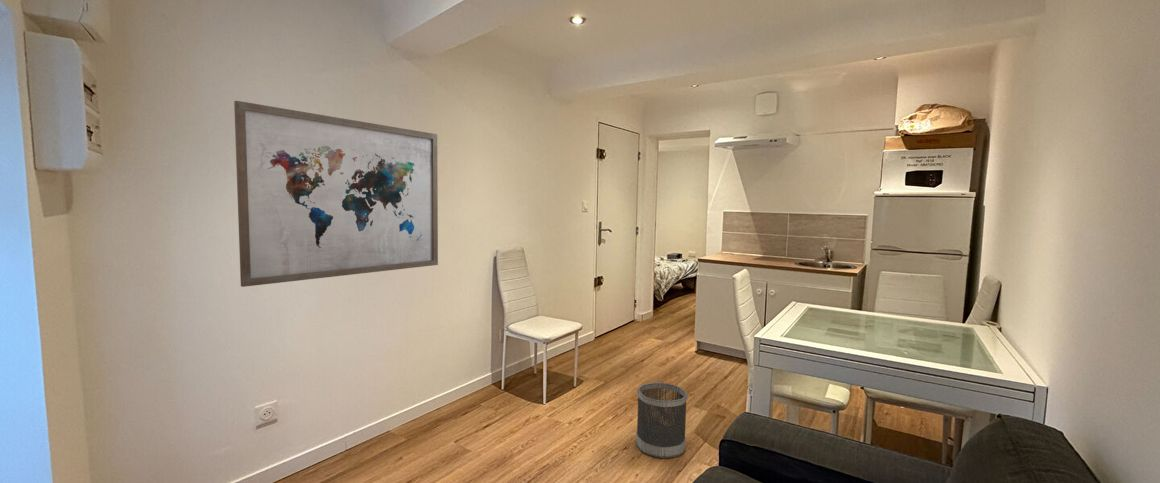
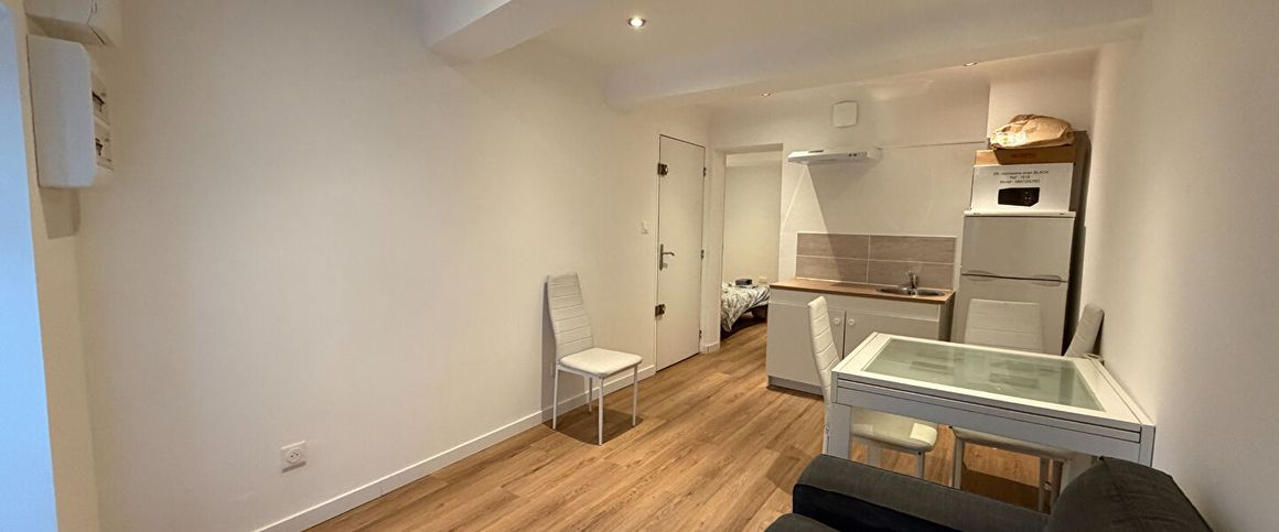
- wastebasket [635,382,688,459]
- wall art [233,100,439,288]
